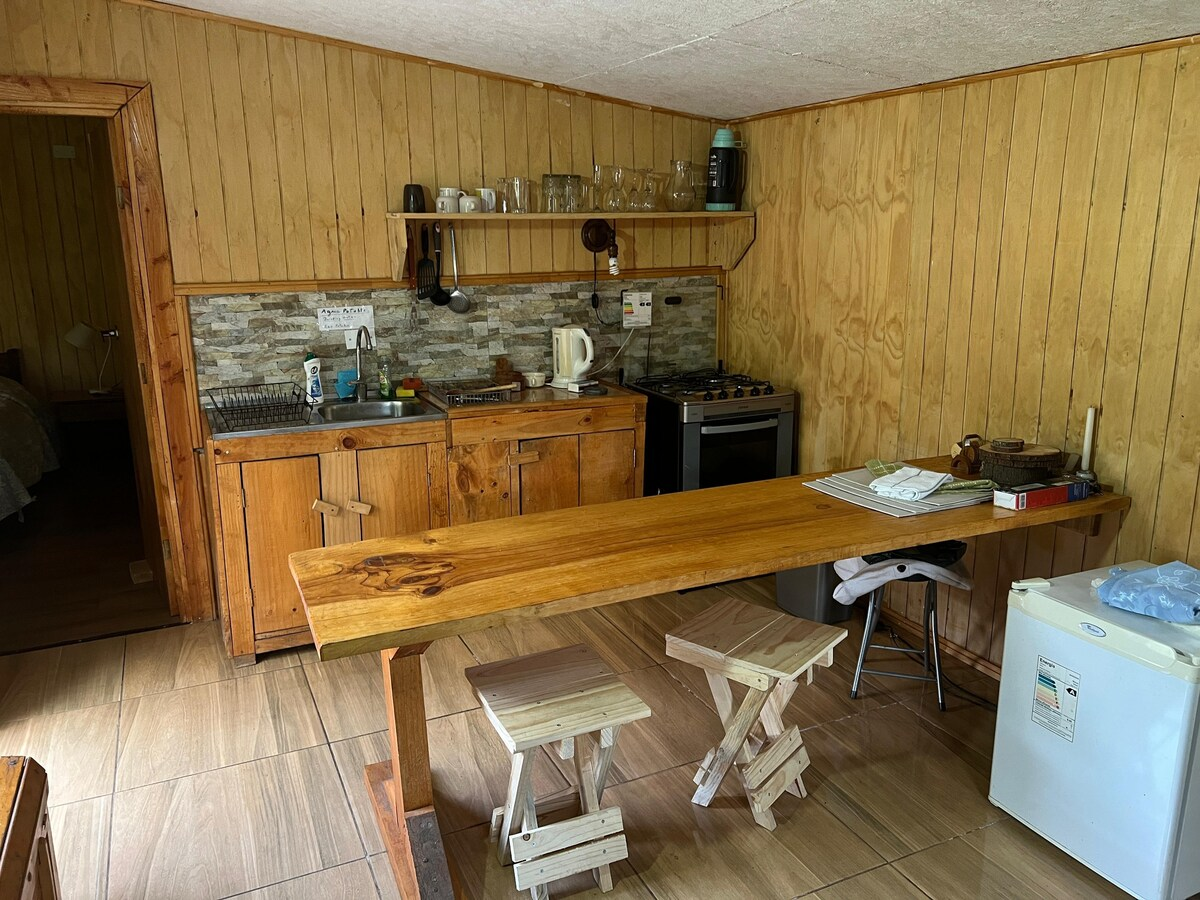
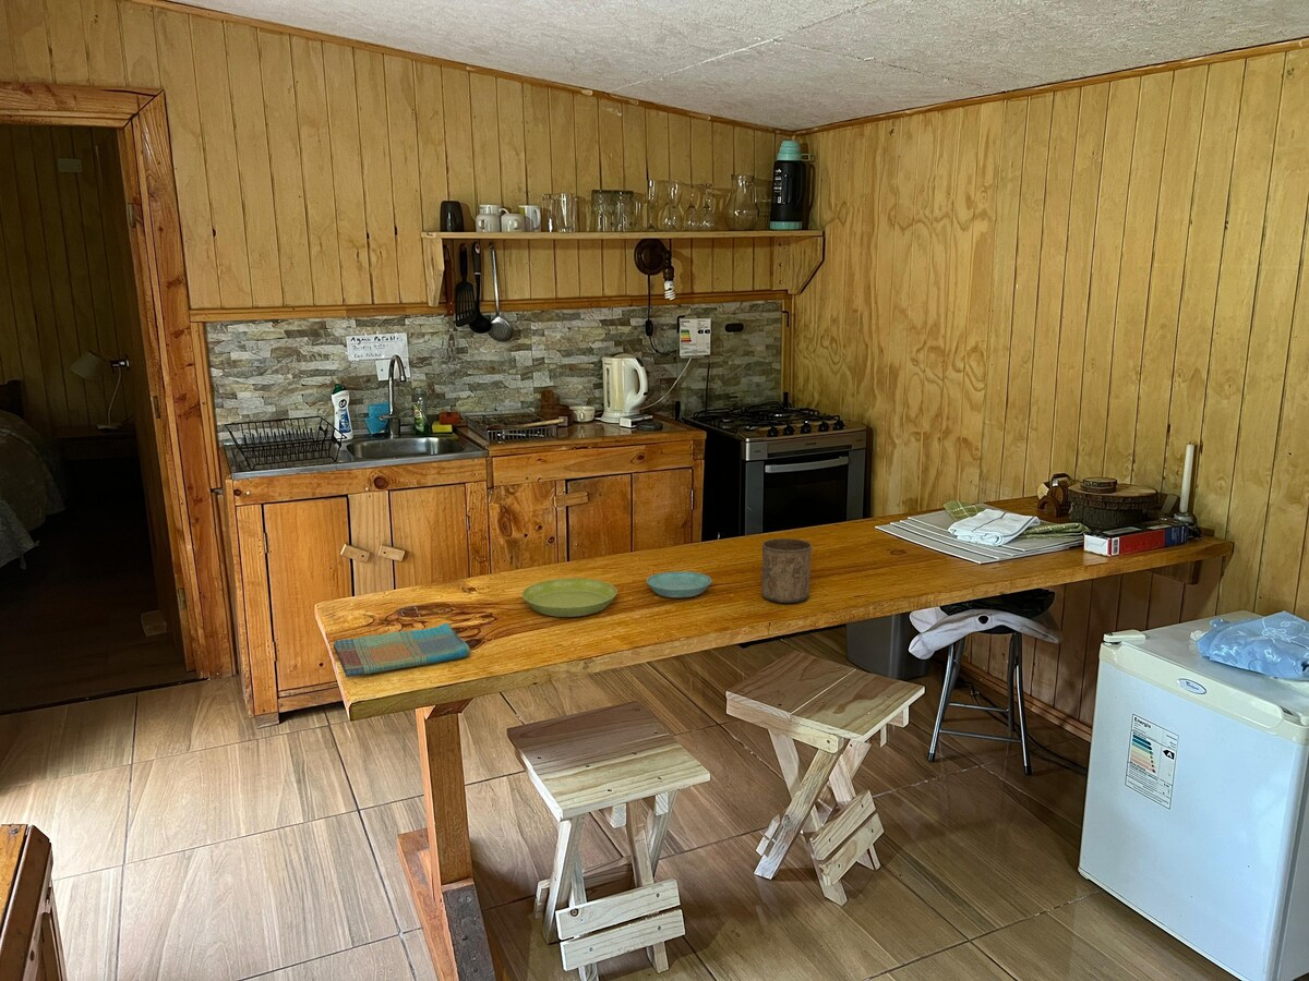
+ saucer [646,570,712,598]
+ cup [760,537,813,604]
+ saucer [521,578,619,618]
+ dish towel [333,621,471,678]
